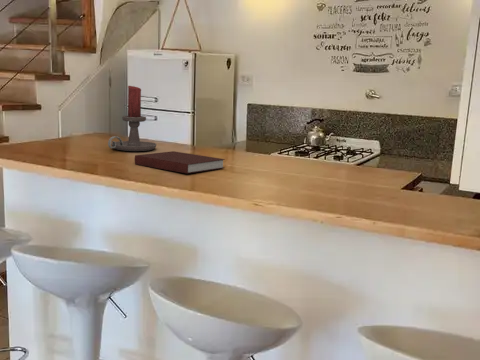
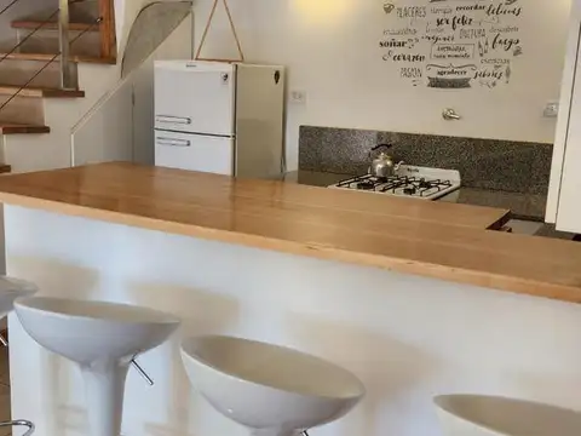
- notebook [134,150,226,175]
- candle holder [107,85,157,152]
